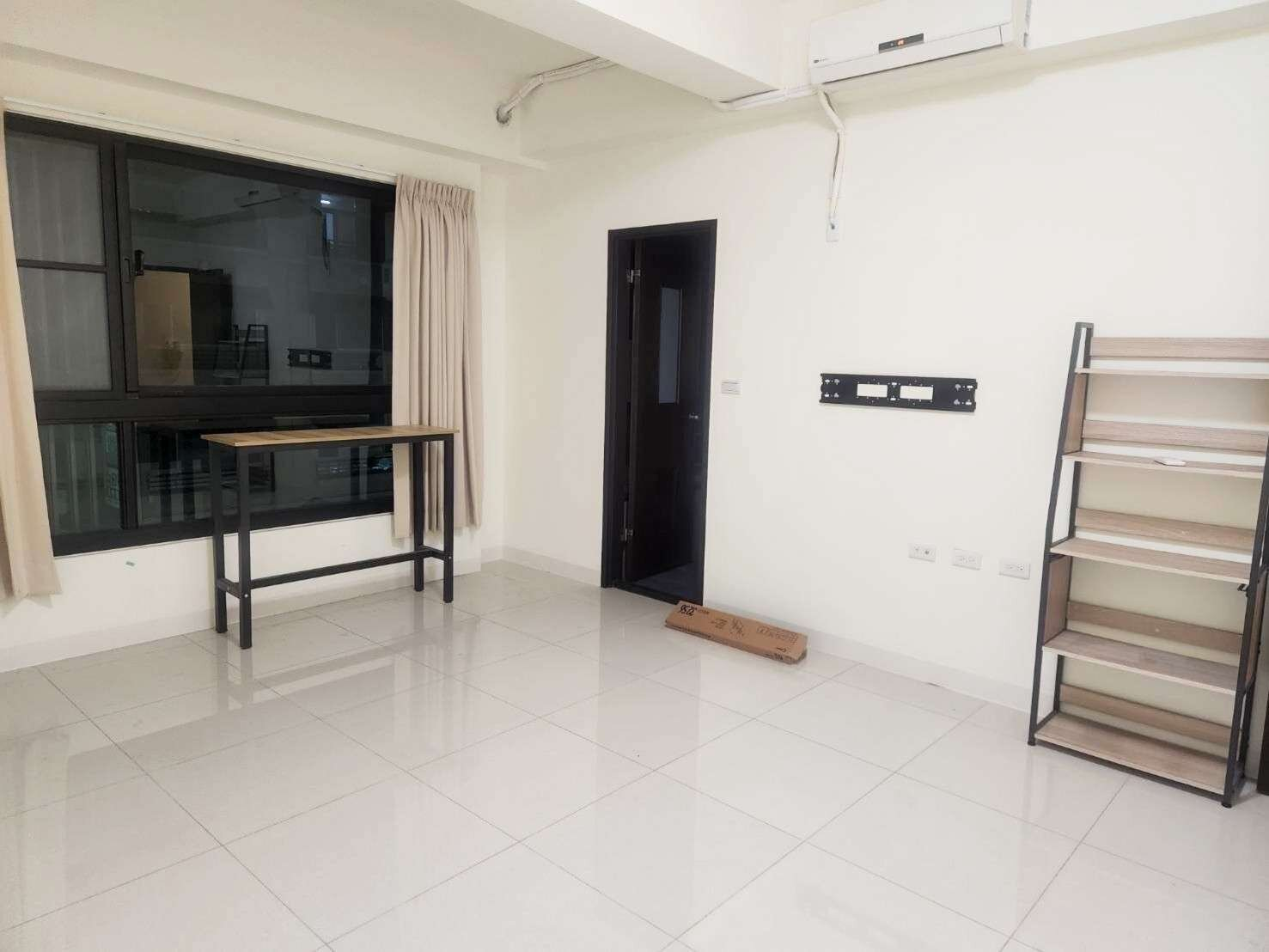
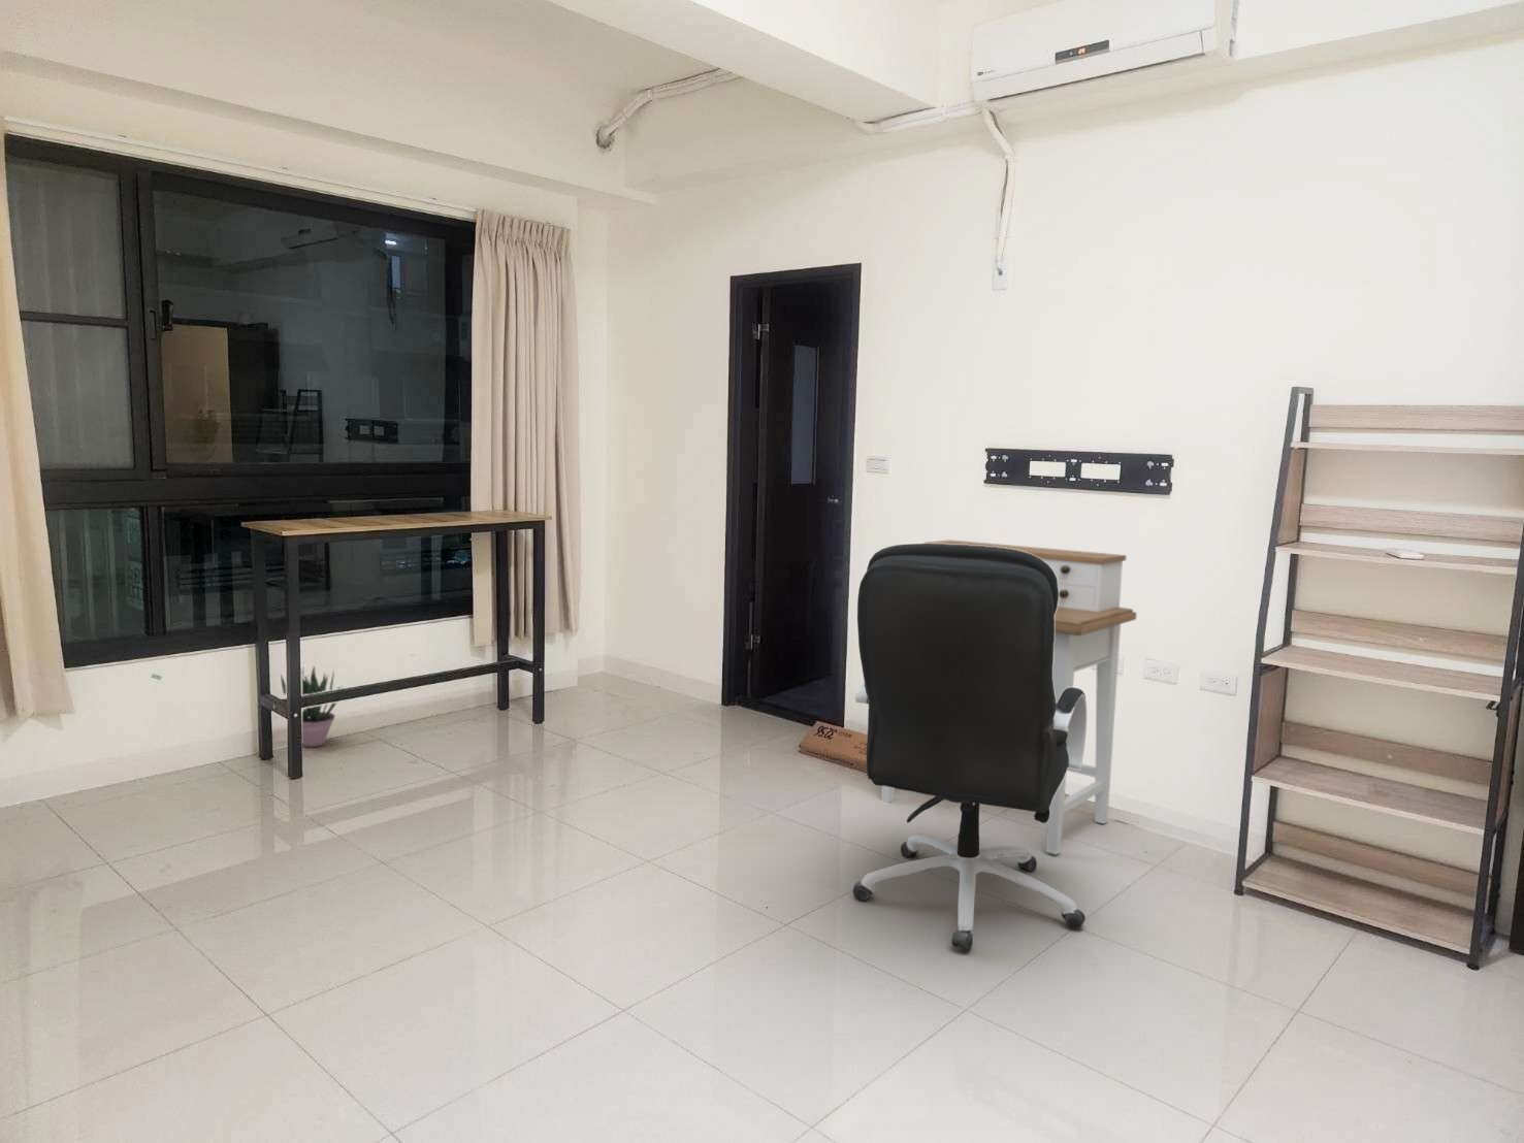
+ potted plant [280,664,345,748]
+ desk [880,539,1138,855]
+ office chair [853,543,1088,951]
